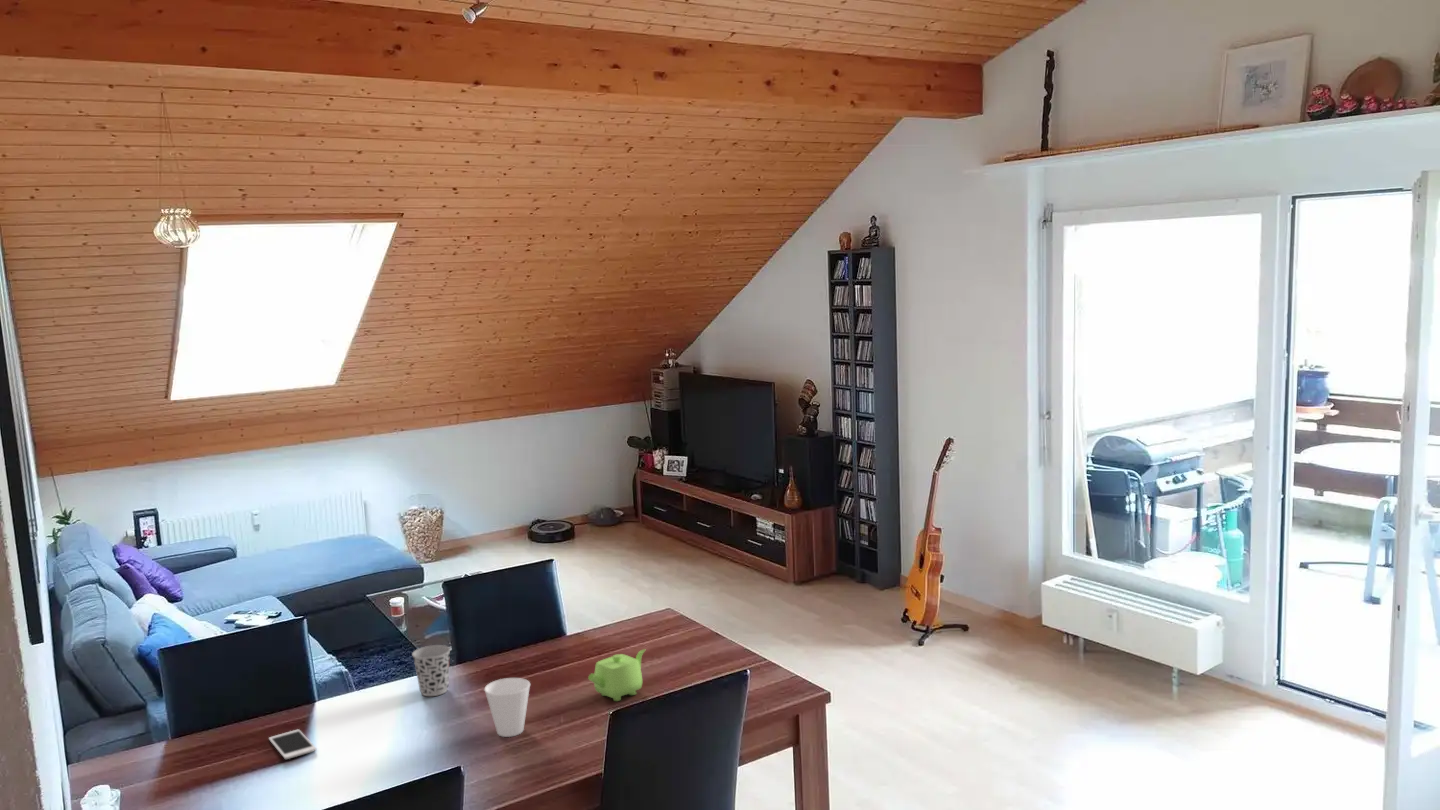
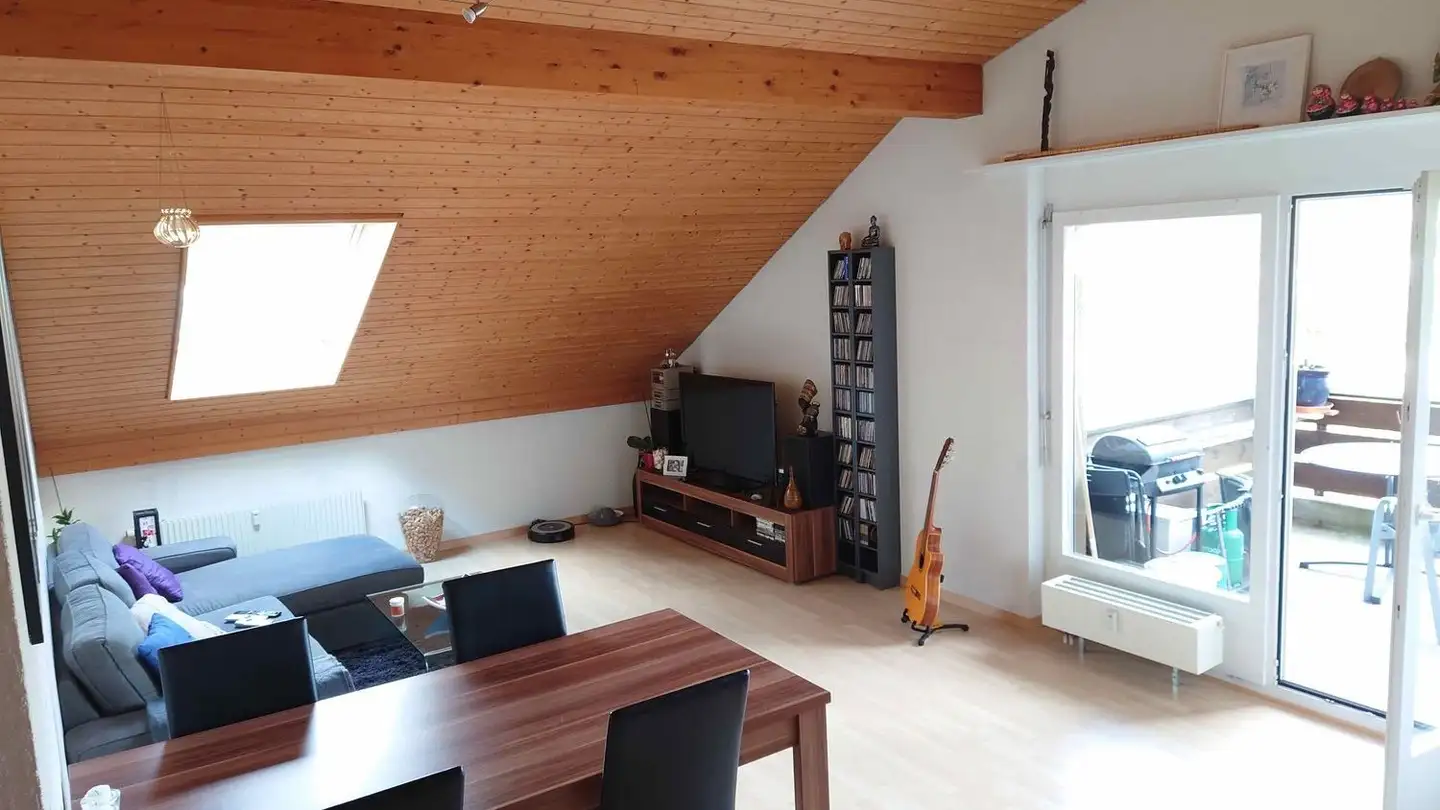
- cup [411,644,452,697]
- teapot [587,648,646,702]
- cell phone [268,728,317,760]
- cup [483,677,531,738]
